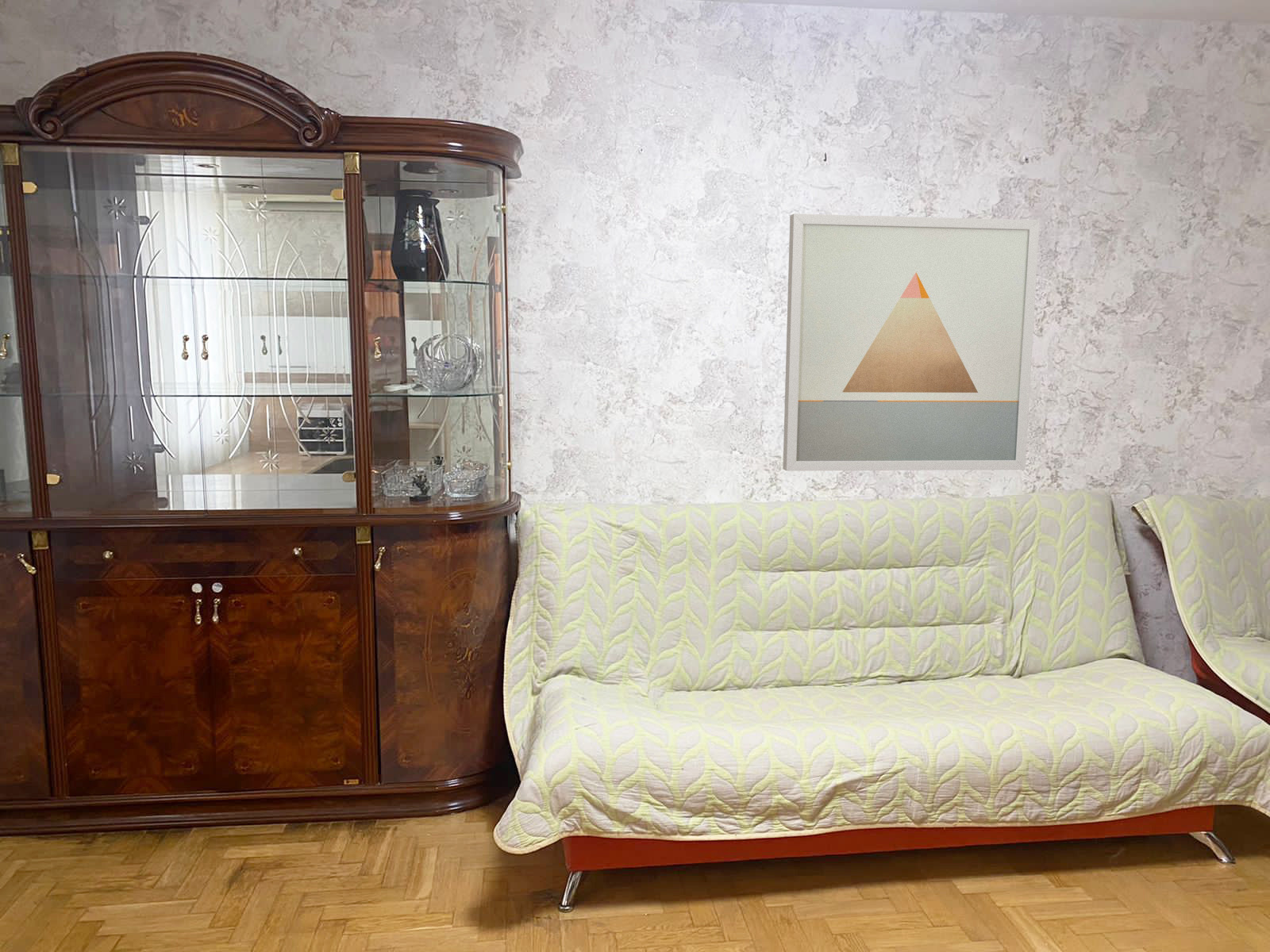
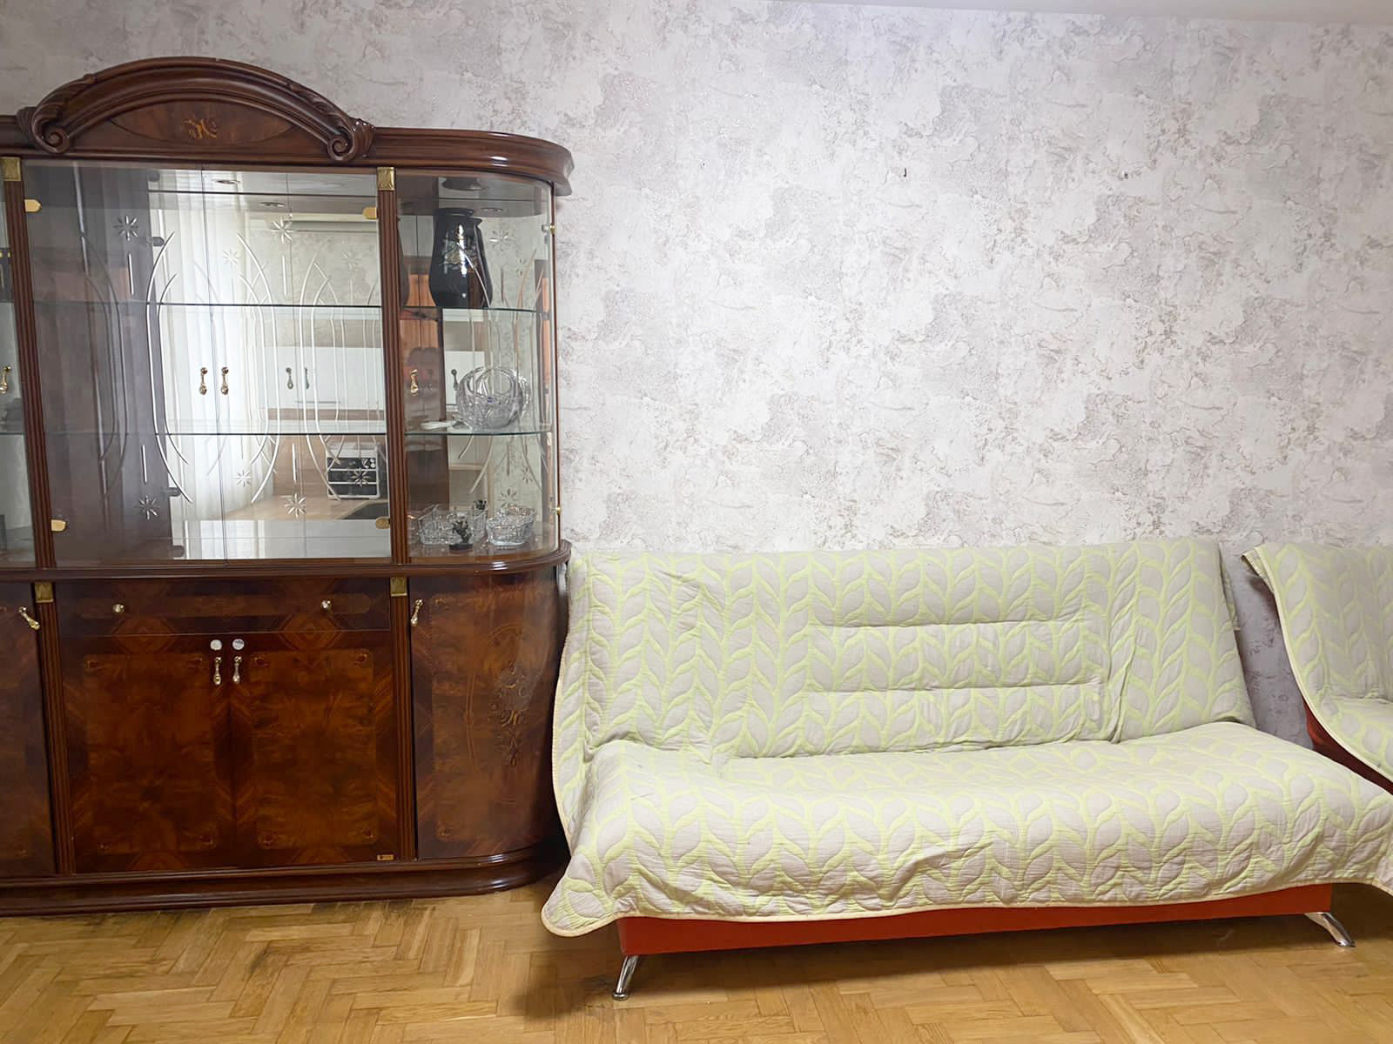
- wall art [782,213,1041,471]
